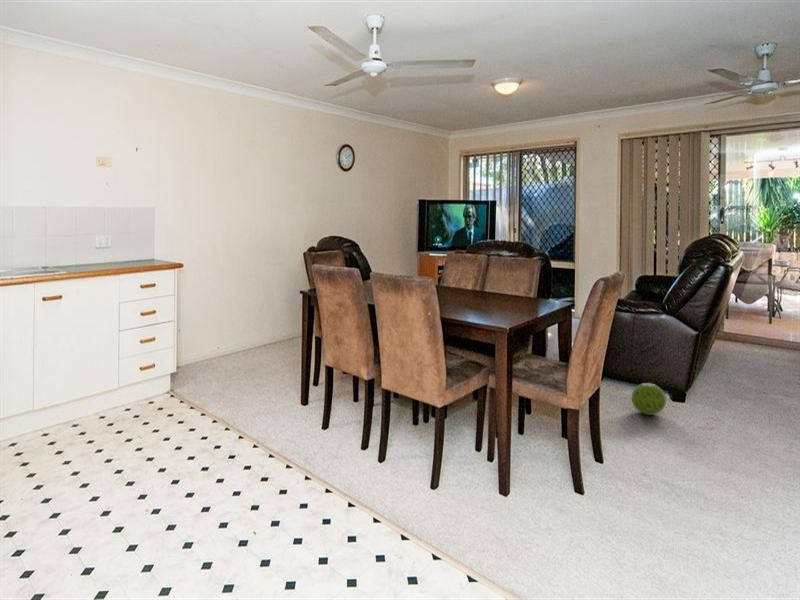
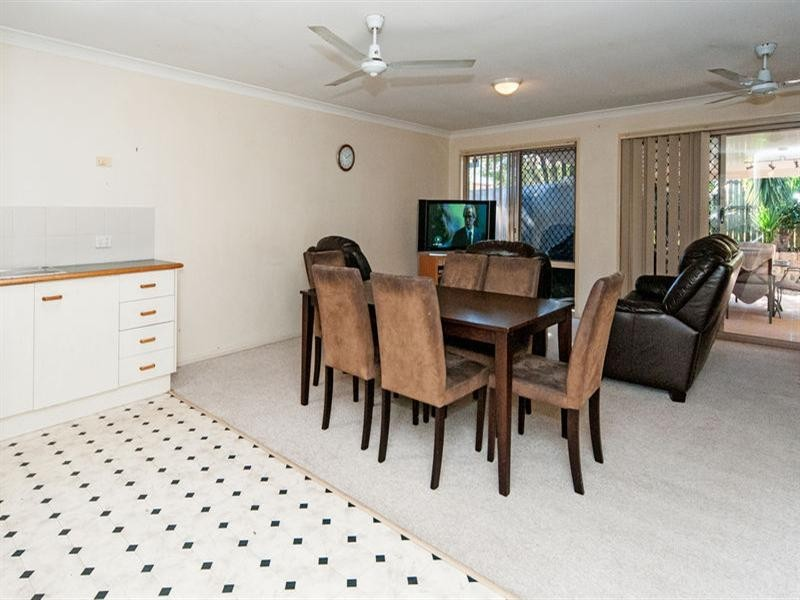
- decorative ball [631,382,667,416]
